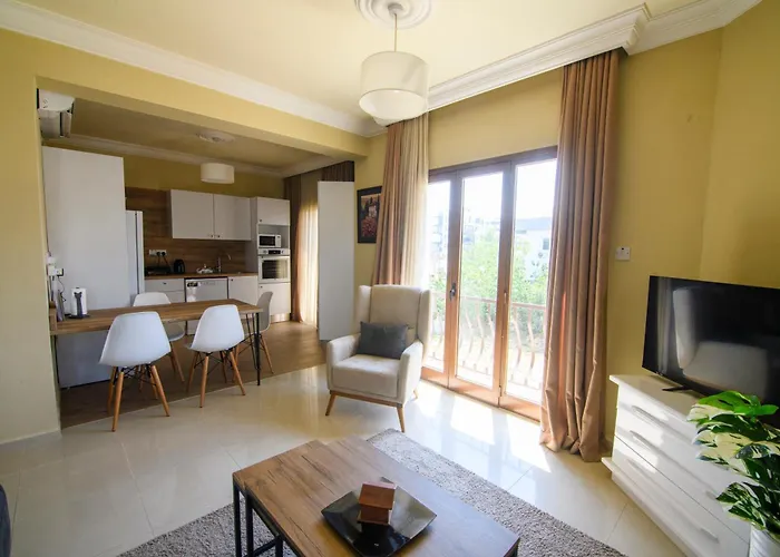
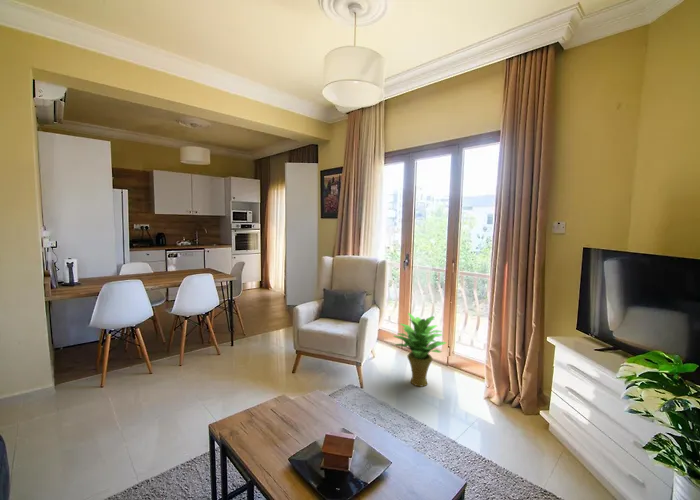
+ potted plant [393,312,447,388]
